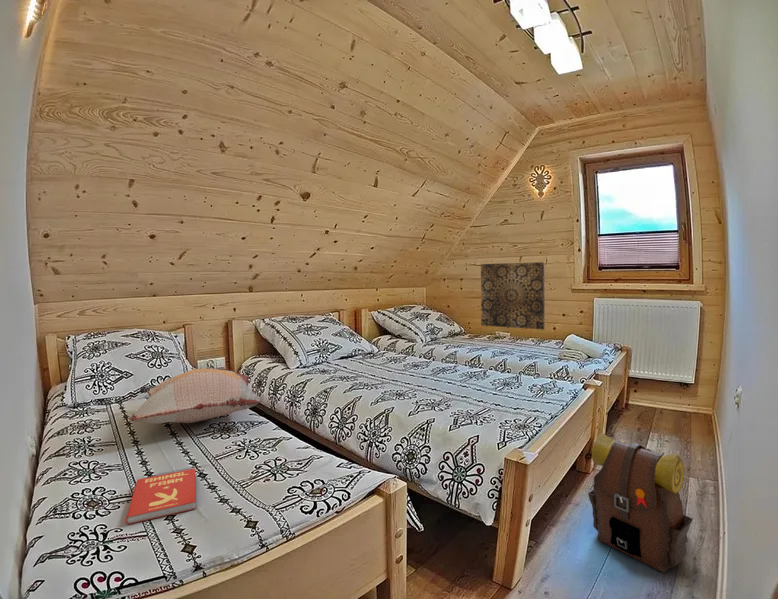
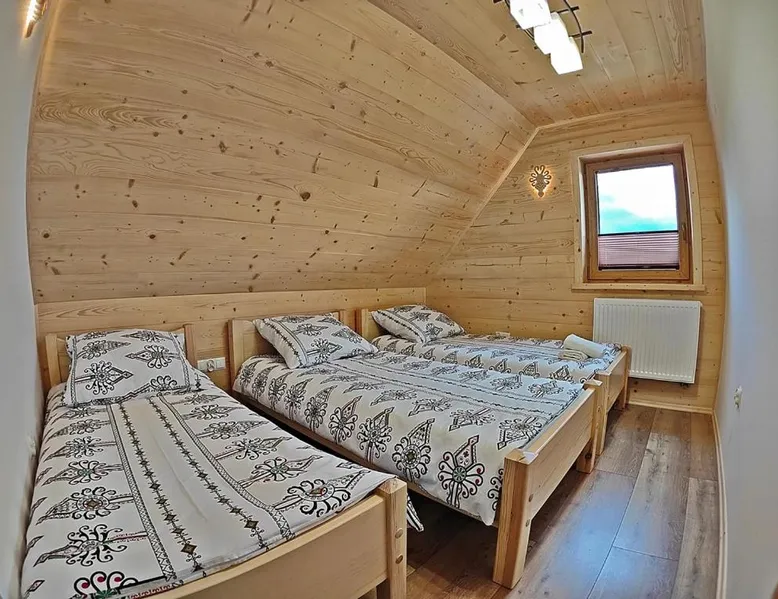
- wall art [480,261,546,331]
- decorative pillow [128,368,262,424]
- backpack [587,431,694,574]
- book [125,468,197,525]
